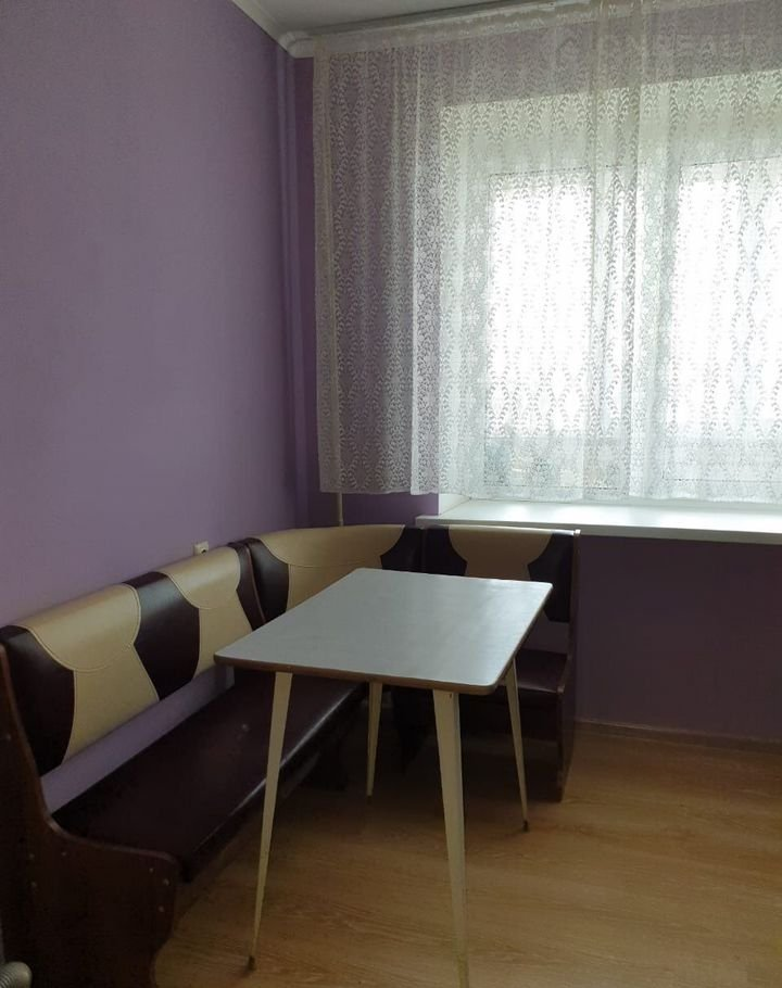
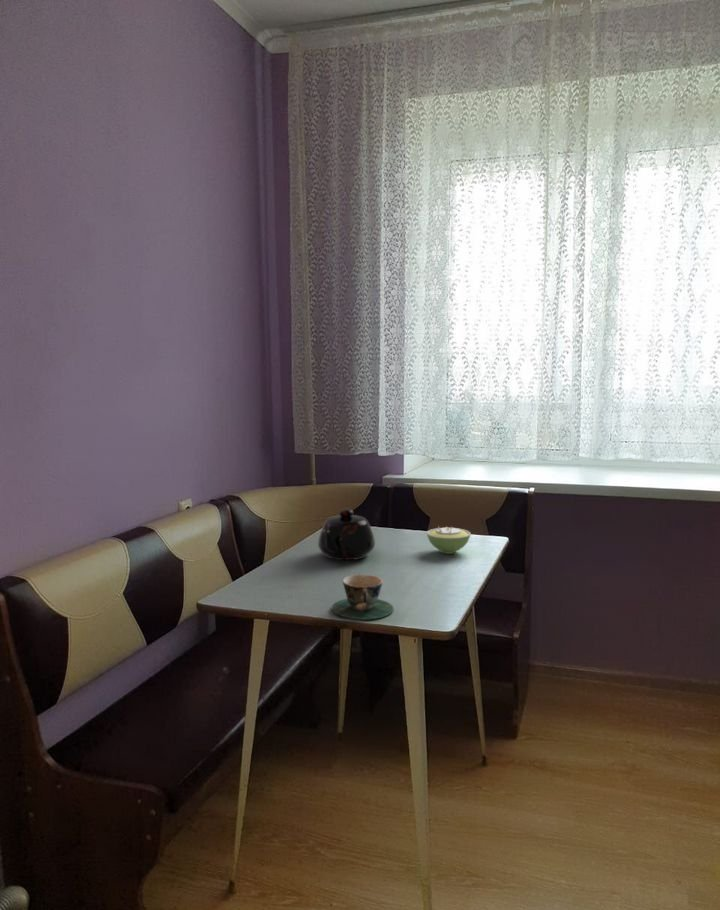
+ sugar bowl [426,525,472,555]
+ teacup [331,572,394,620]
+ teapot [317,508,376,561]
